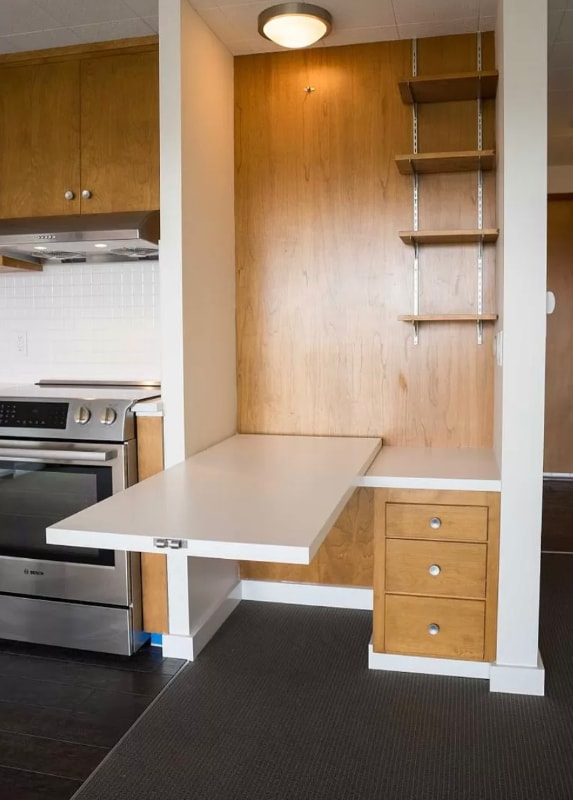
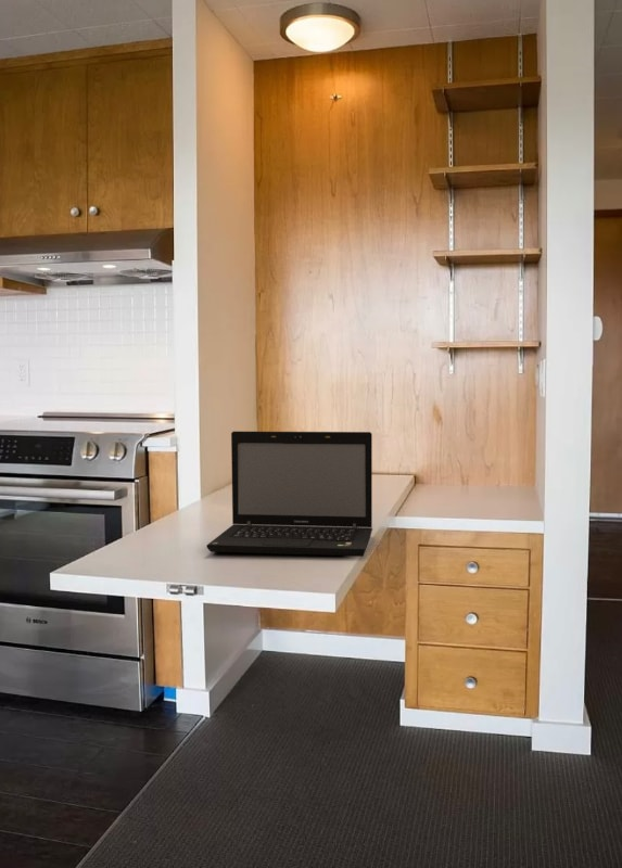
+ laptop [205,431,373,558]
